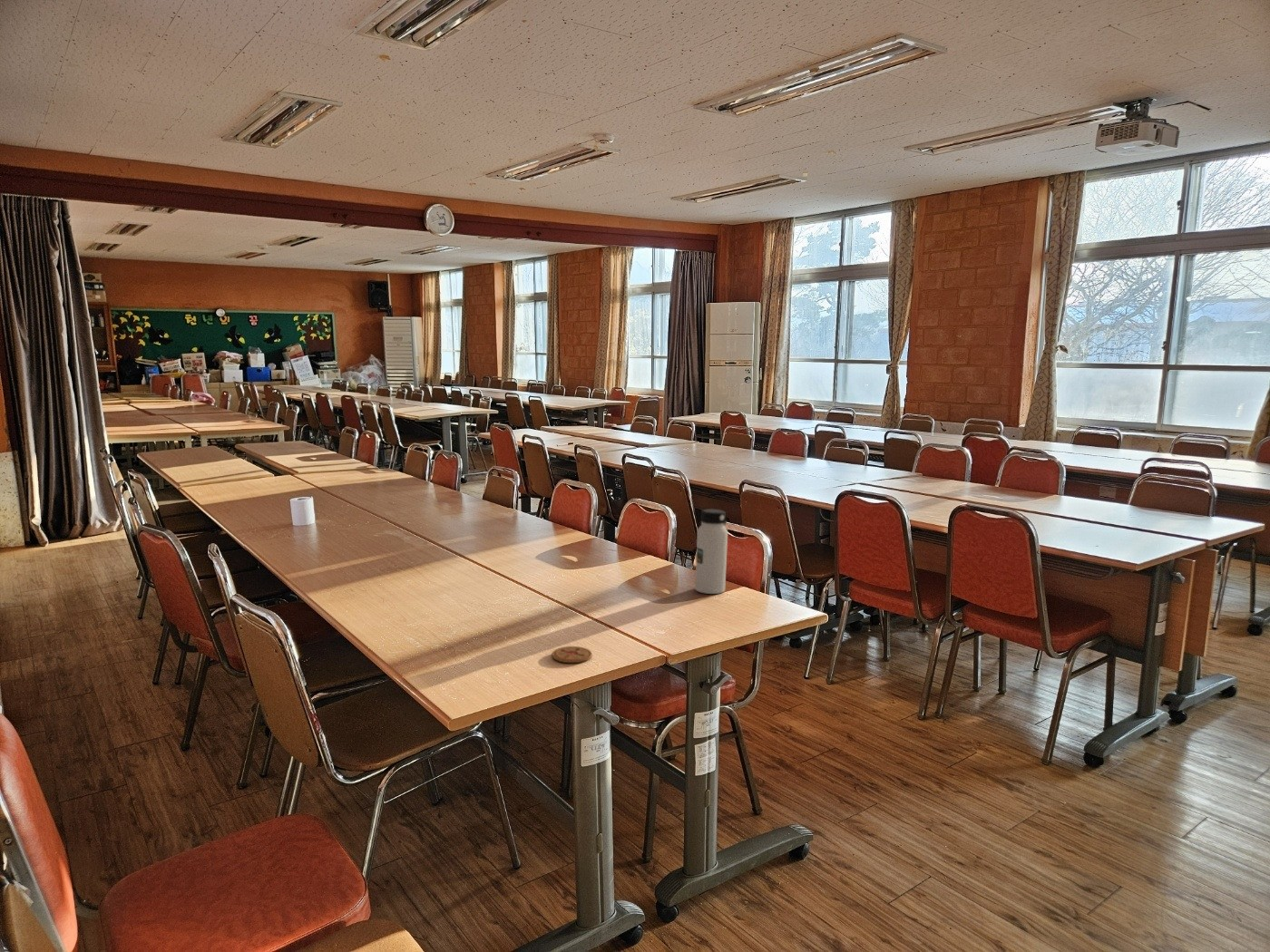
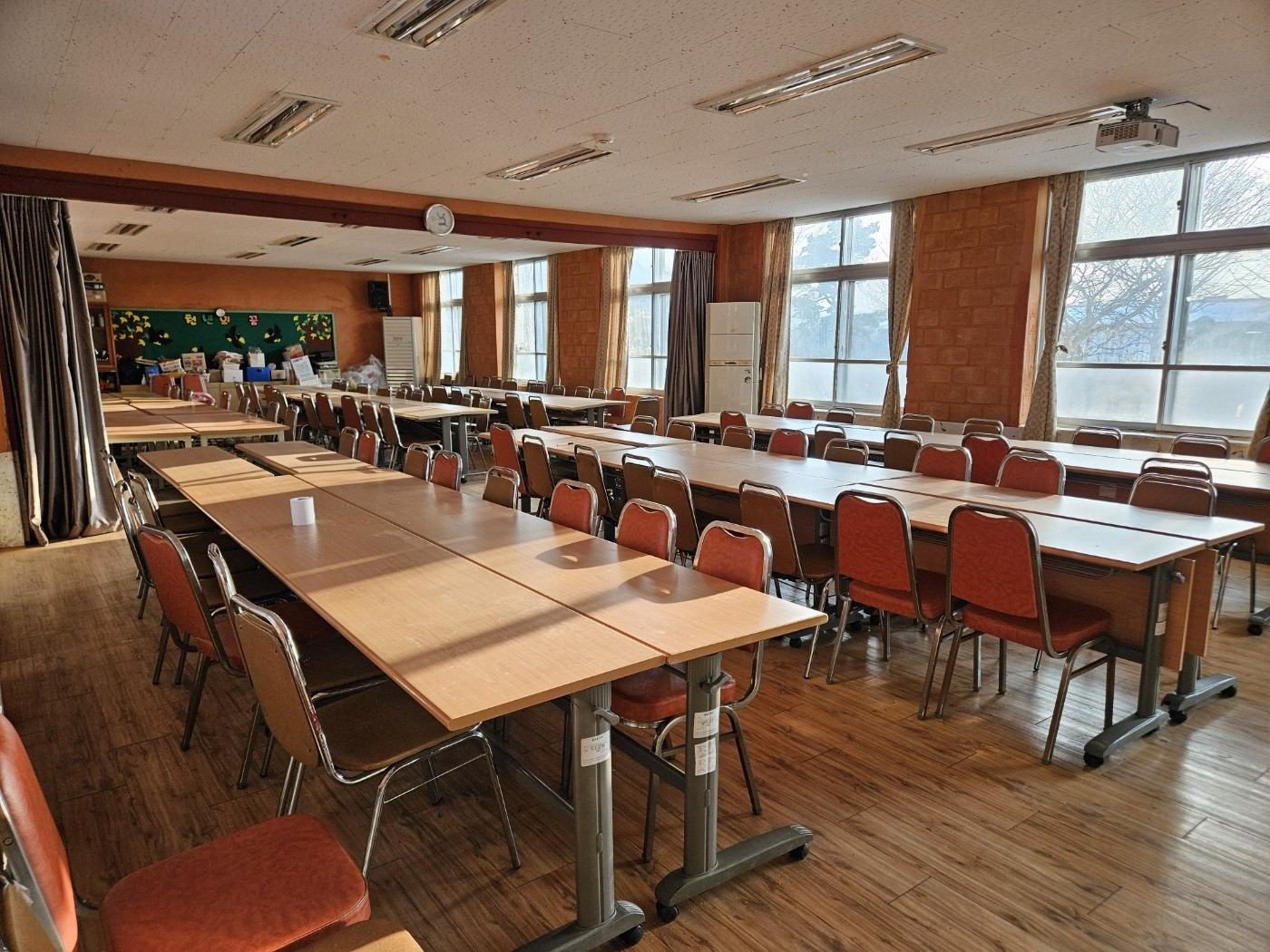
- coaster [552,646,593,664]
- water bottle [694,509,728,595]
